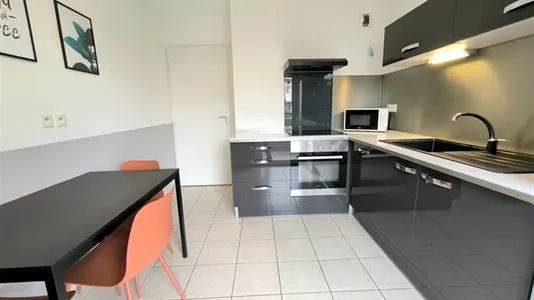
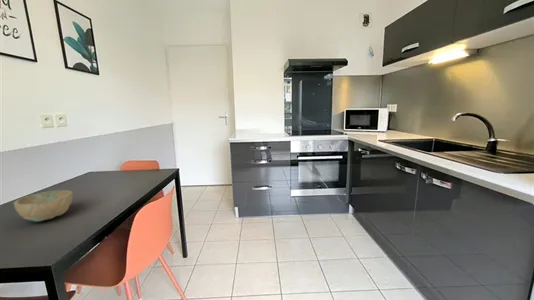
+ bowl [13,189,73,223]
